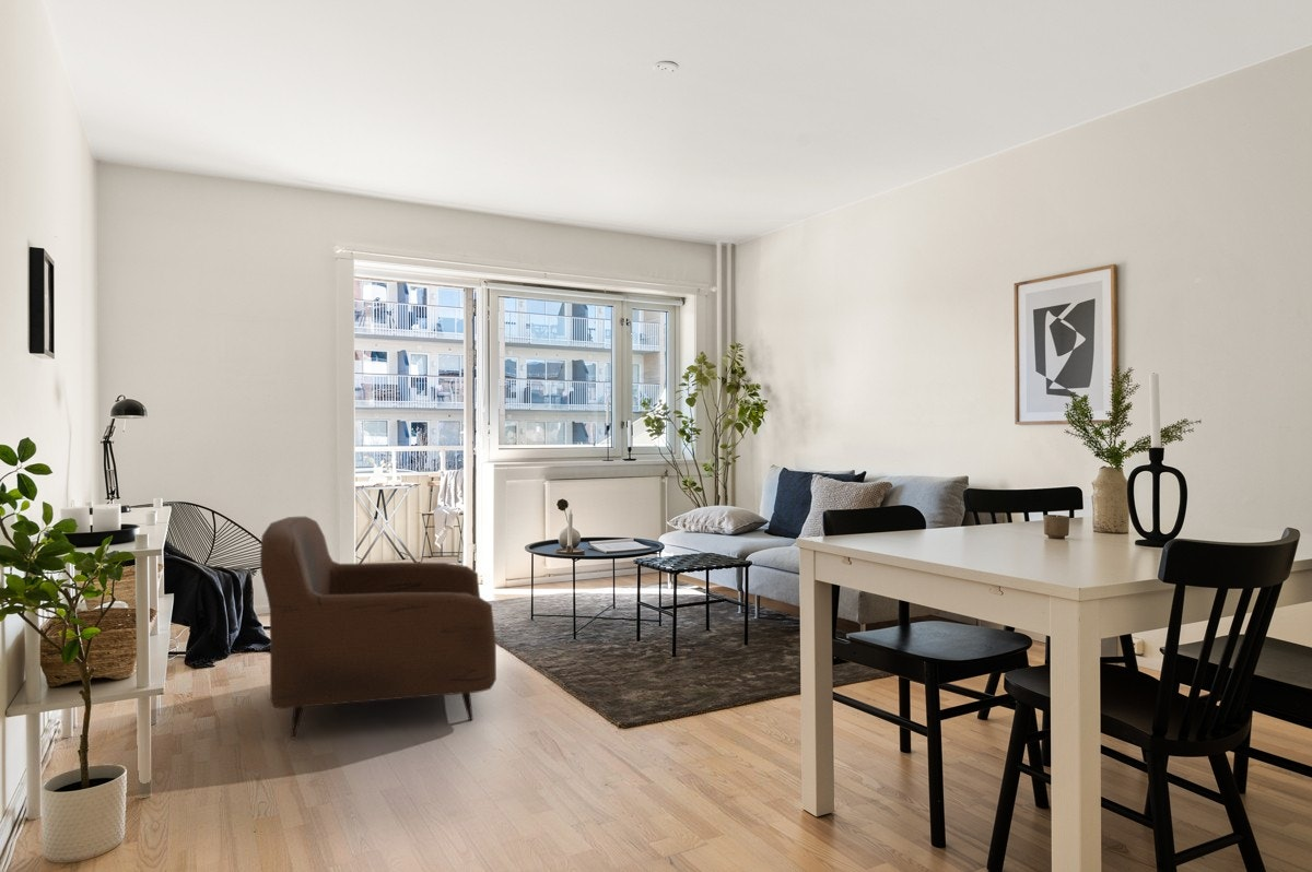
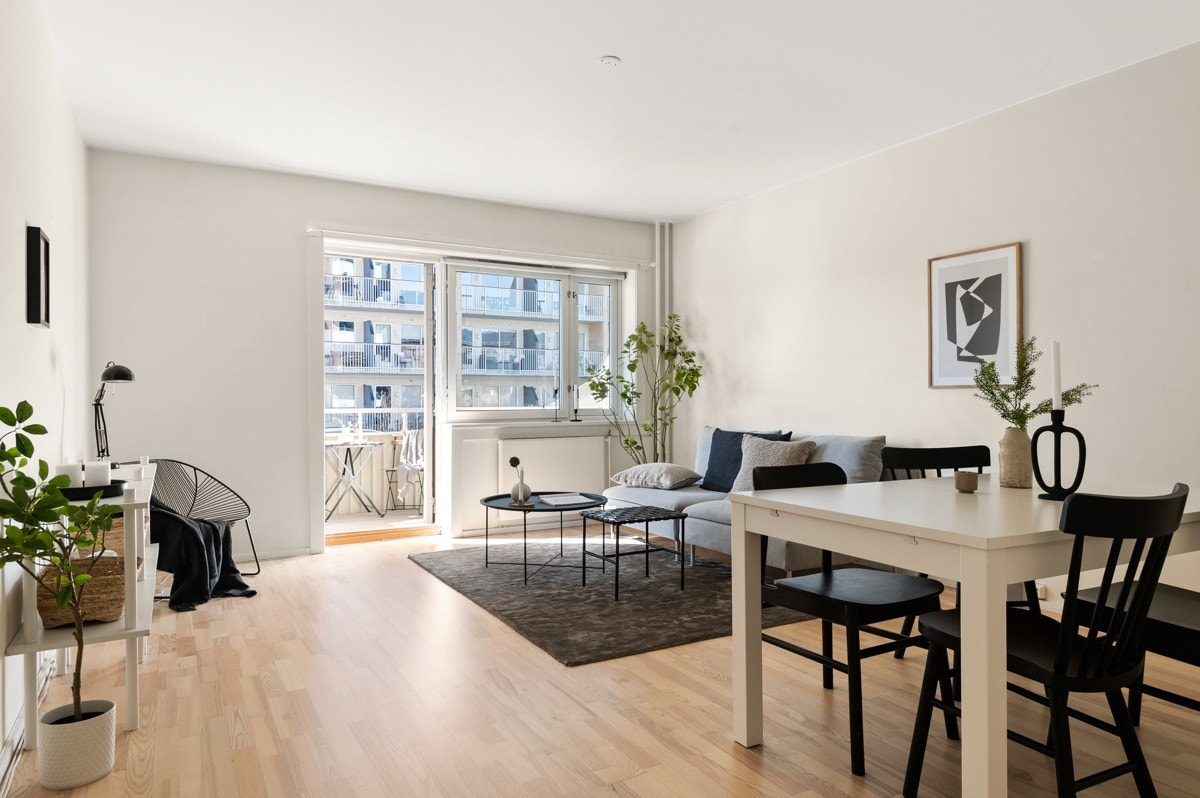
- armchair [259,516,497,738]
